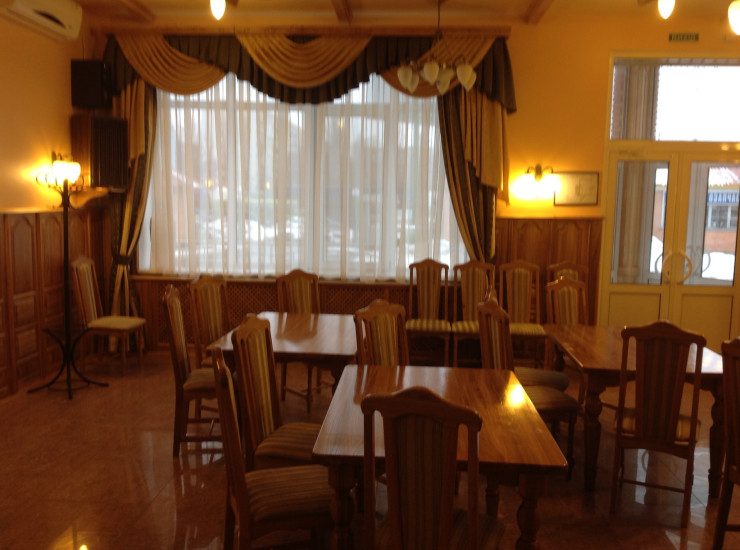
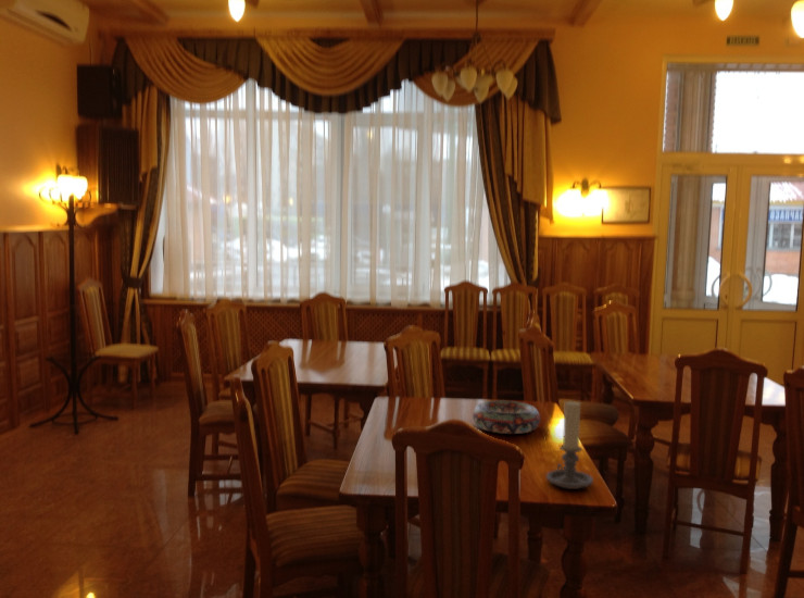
+ candle holder [545,400,594,490]
+ decorative bowl [472,399,541,435]
